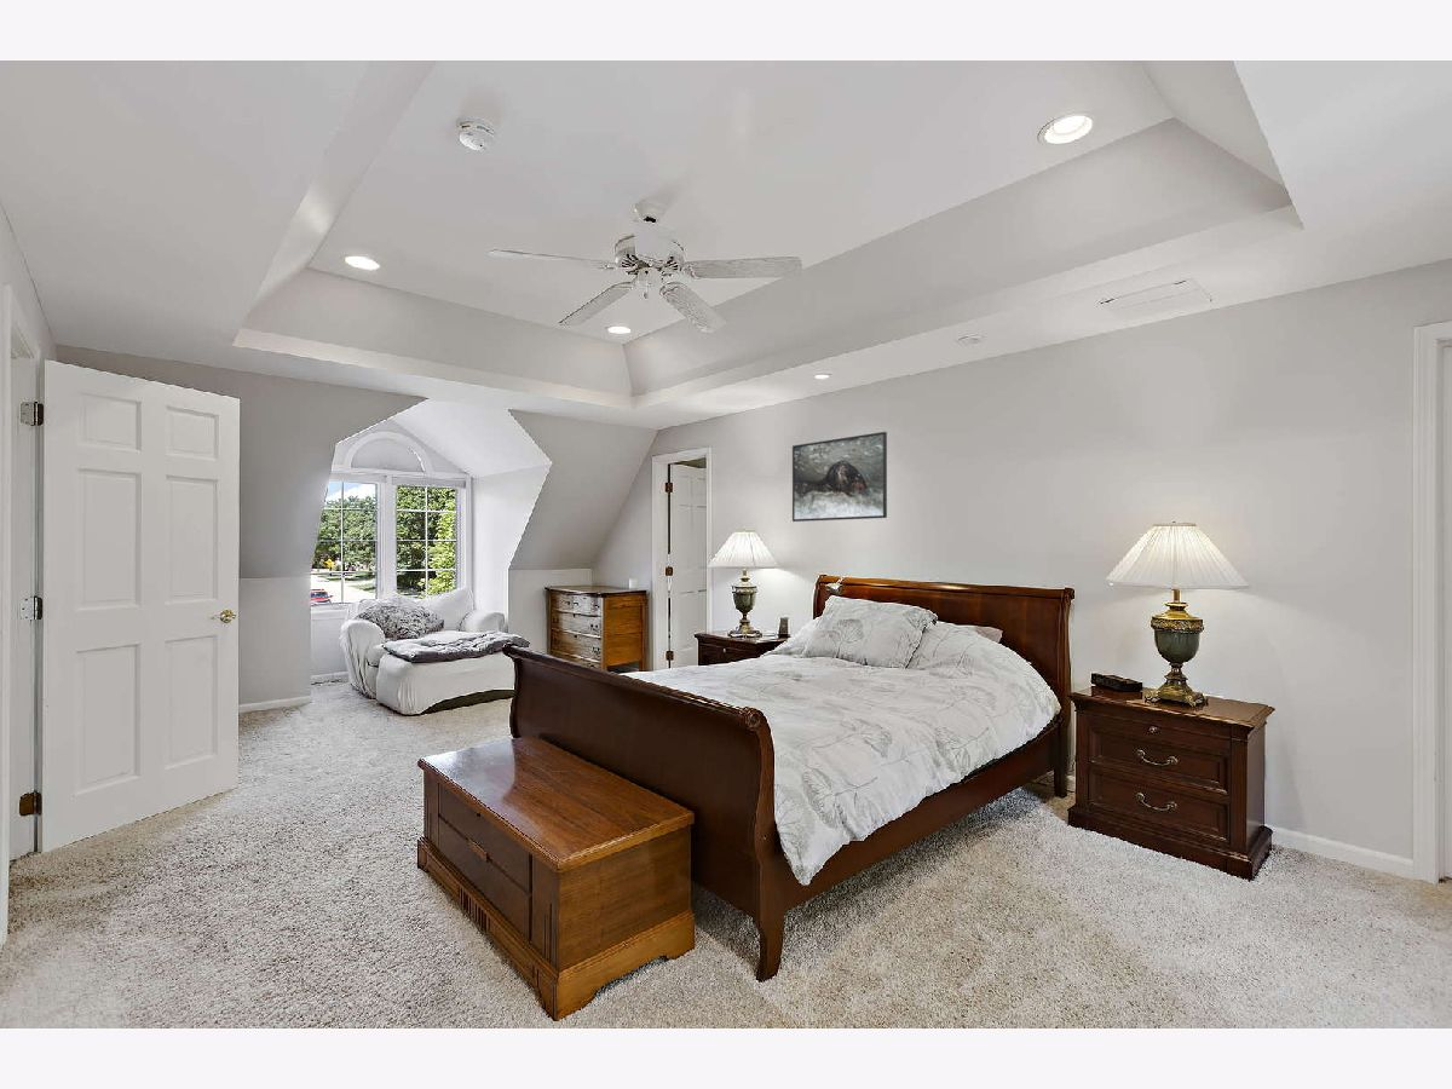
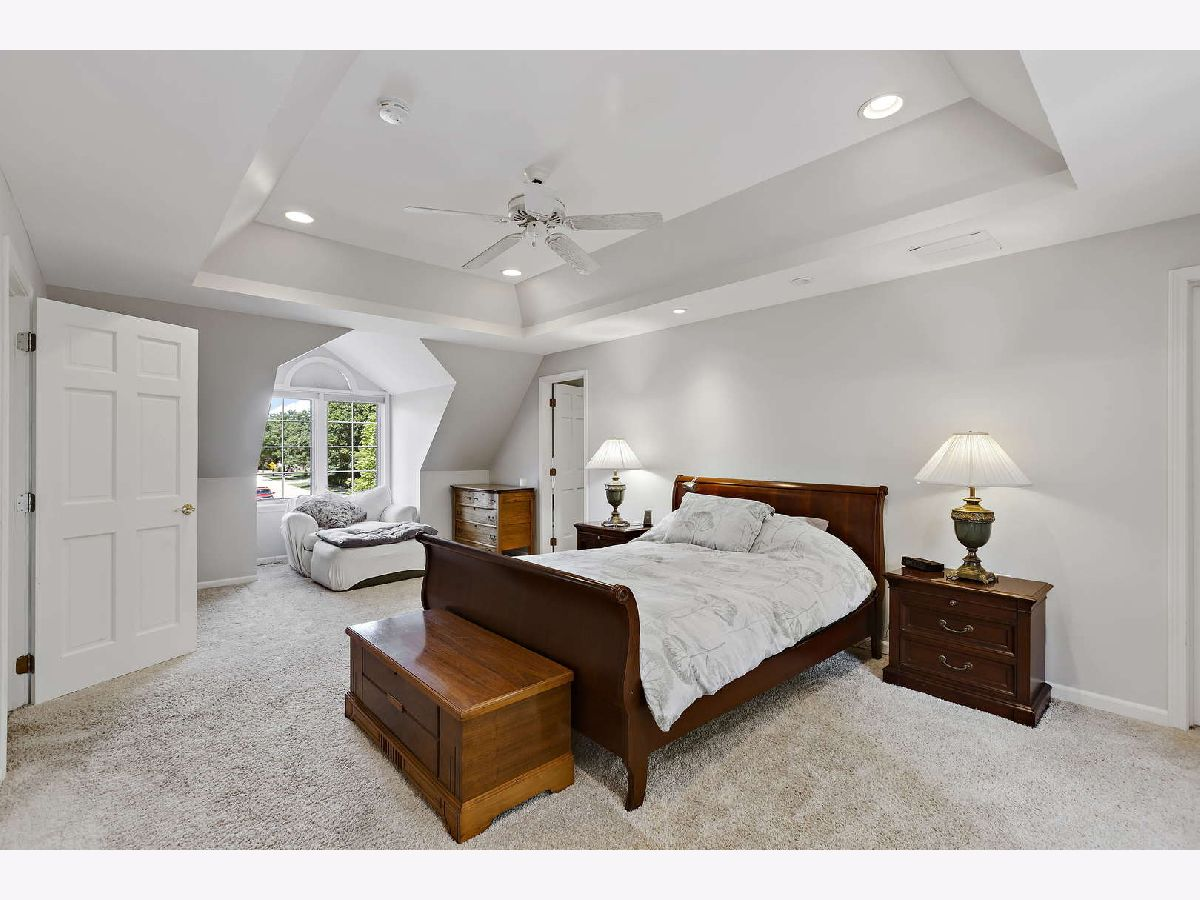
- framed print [791,431,888,523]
